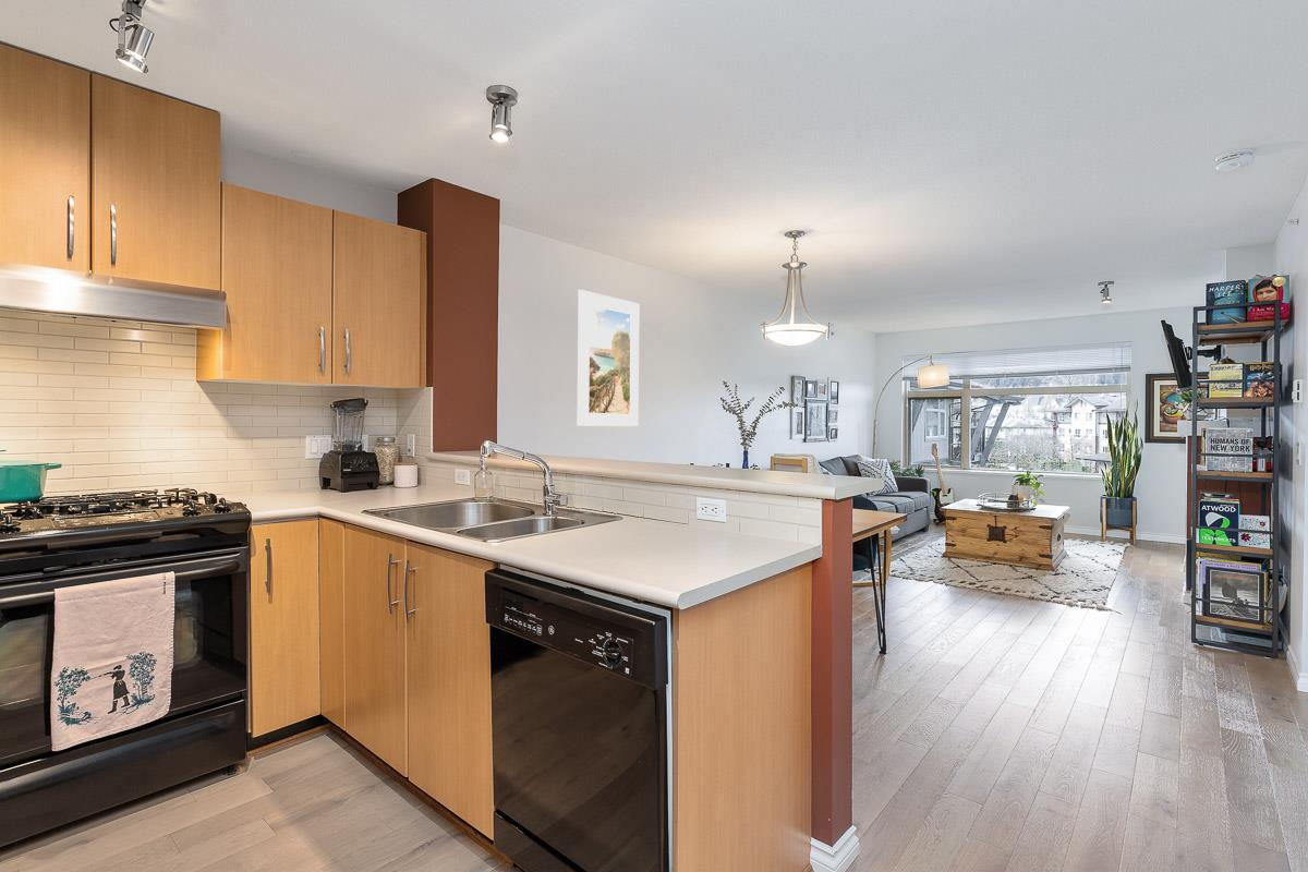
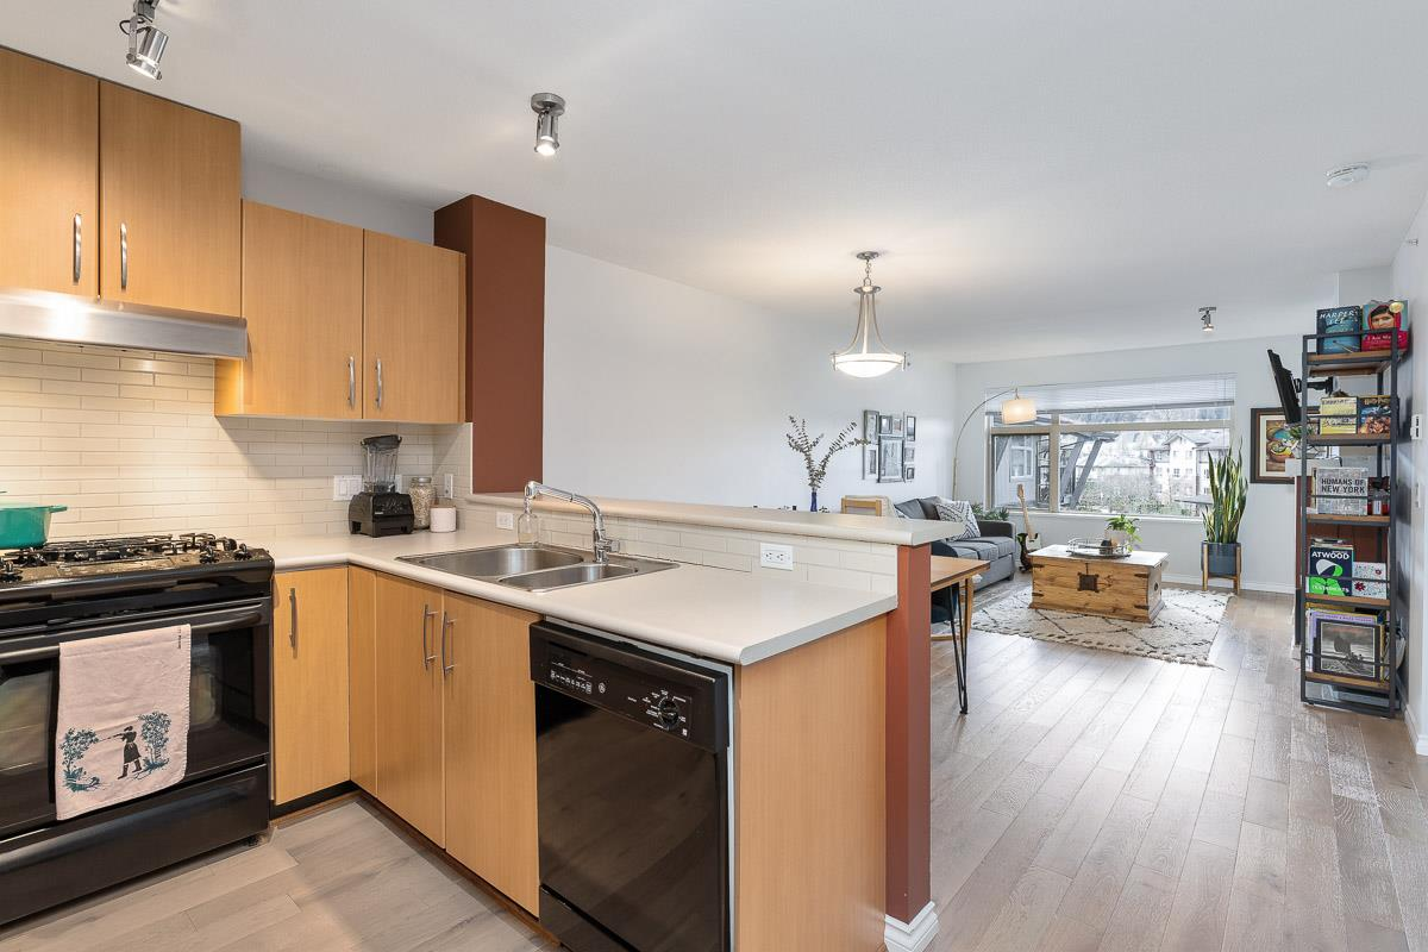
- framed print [577,289,640,428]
